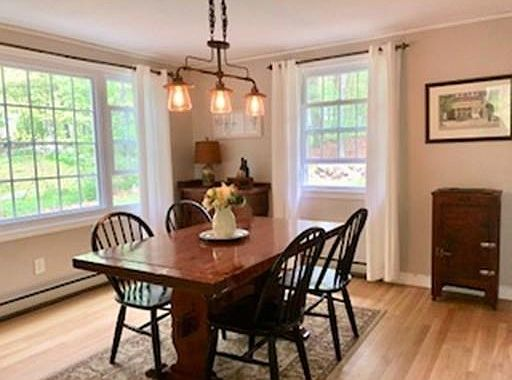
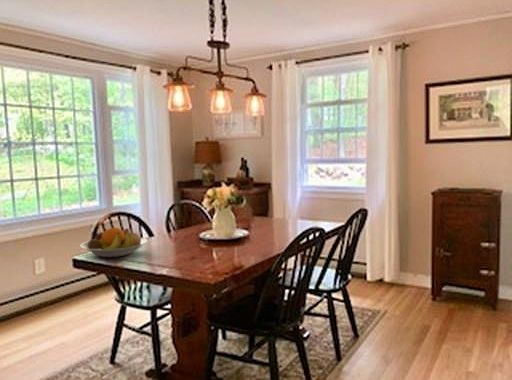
+ fruit bowl [79,227,149,258]
